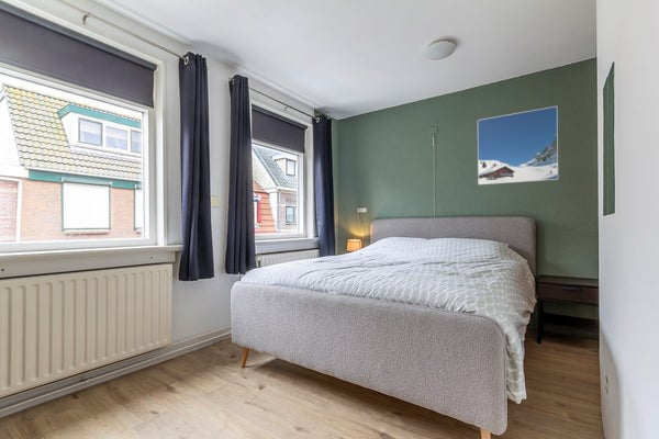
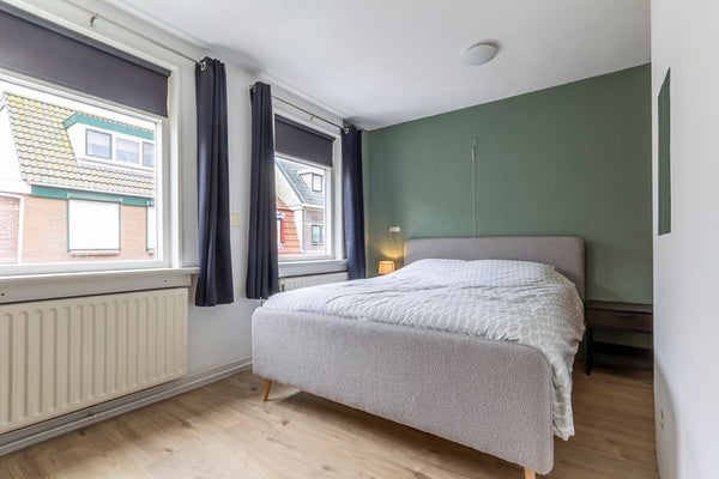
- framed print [477,105,559,185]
